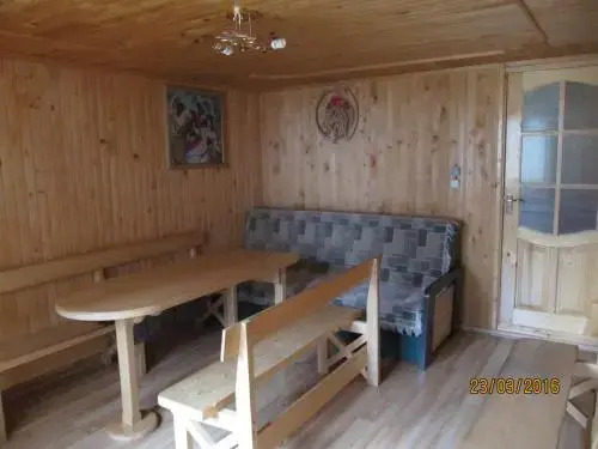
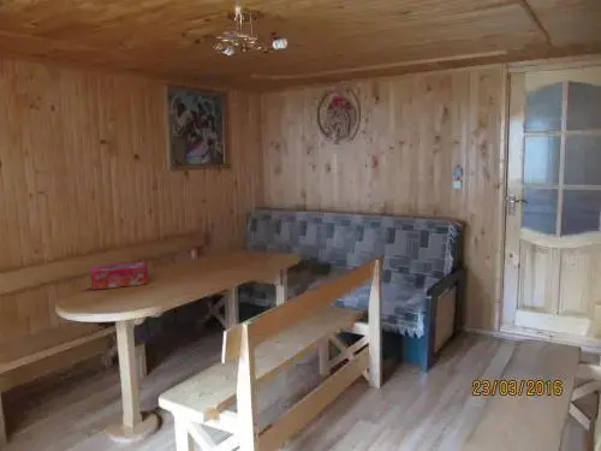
+ tissue box [89,261,149,291]
